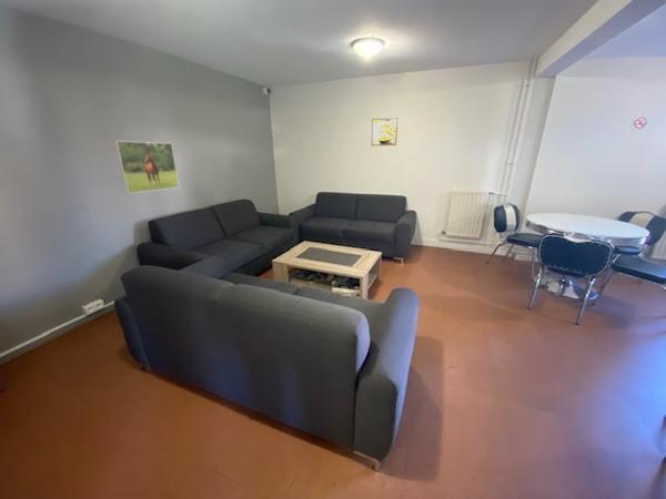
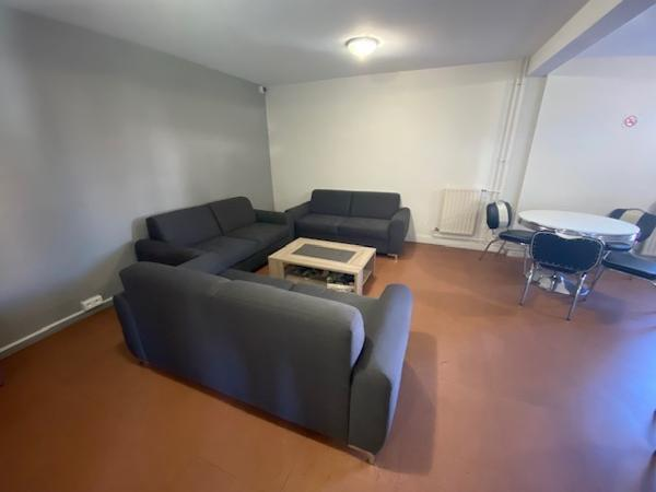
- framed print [113,140,181,195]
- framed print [371,118,398,146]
